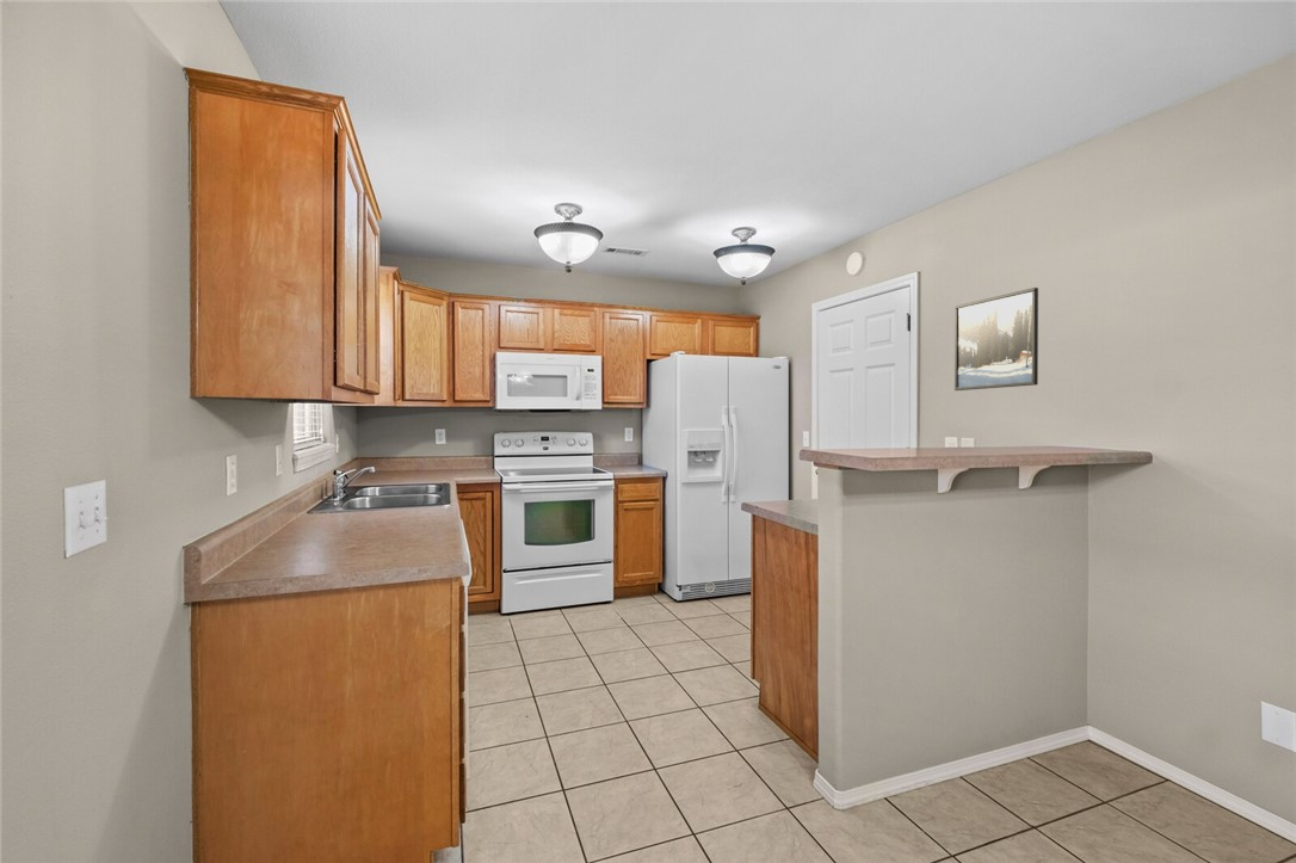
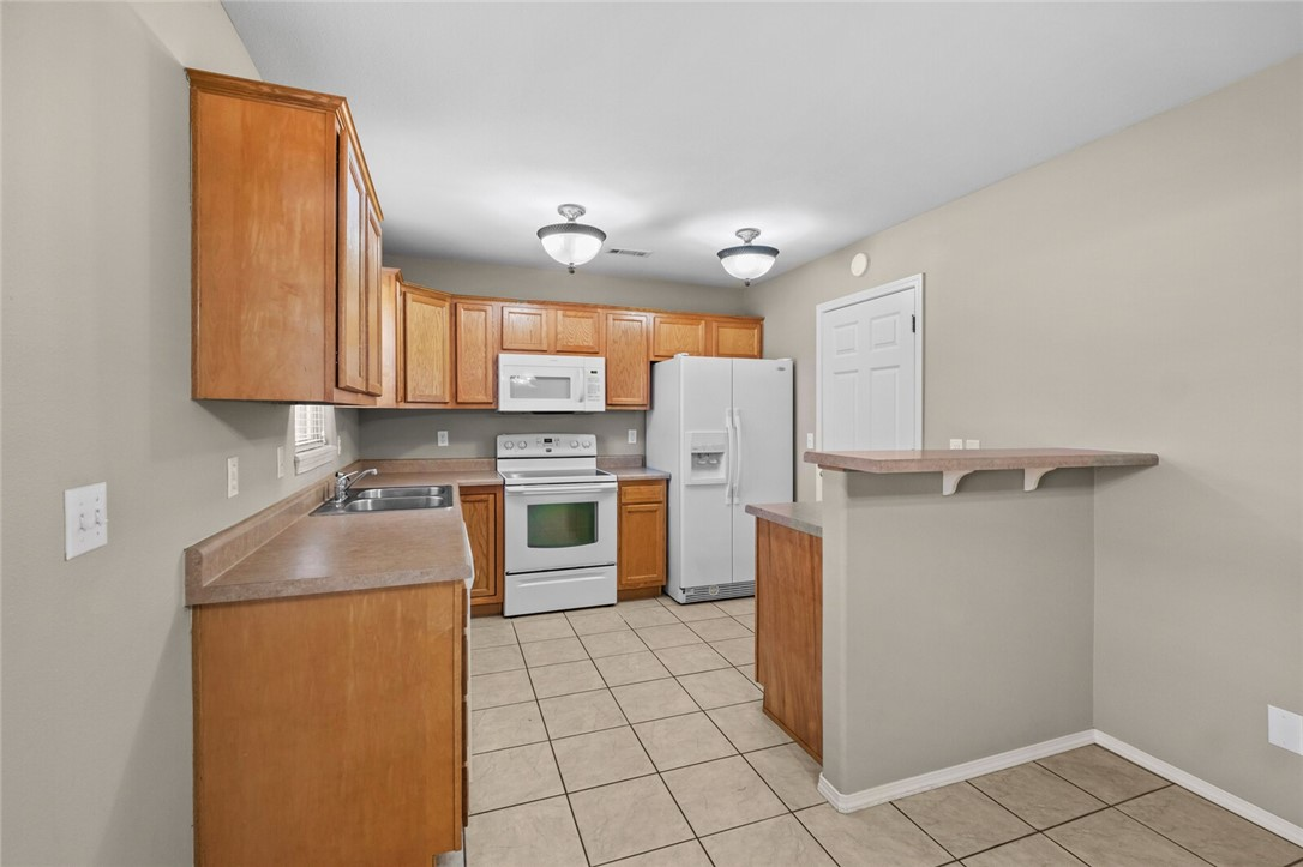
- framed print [954,286,1039,392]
